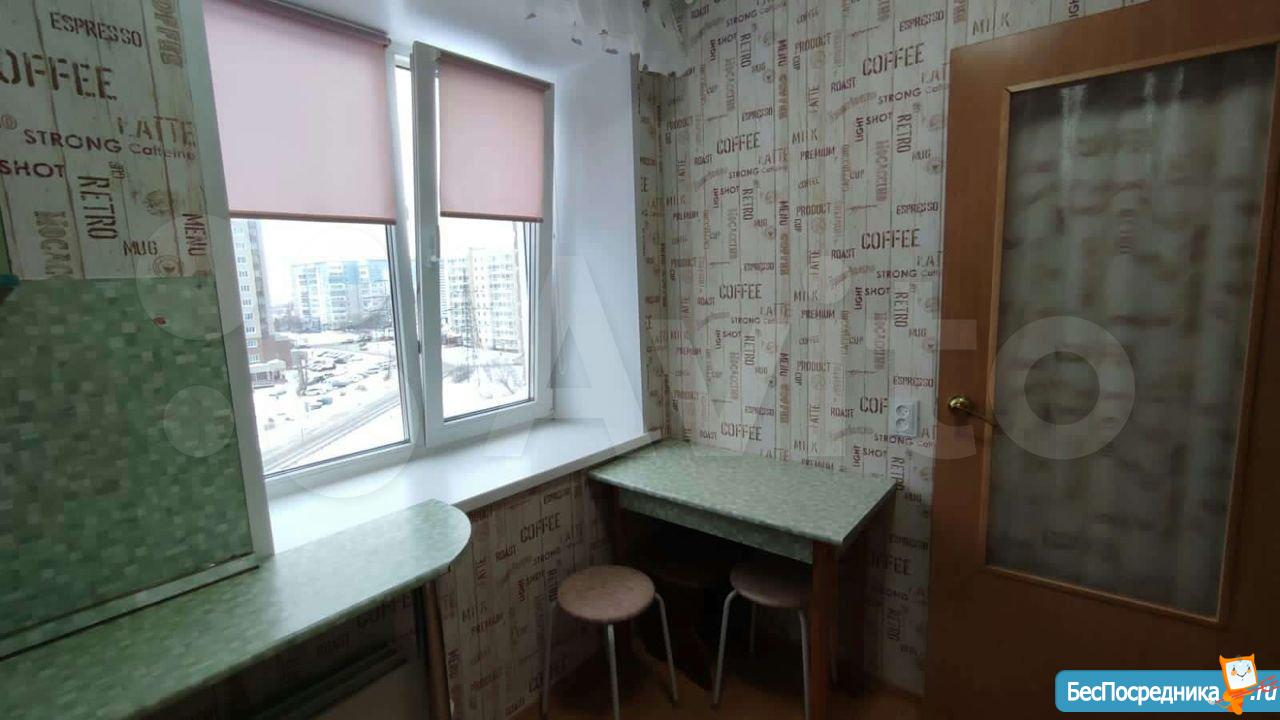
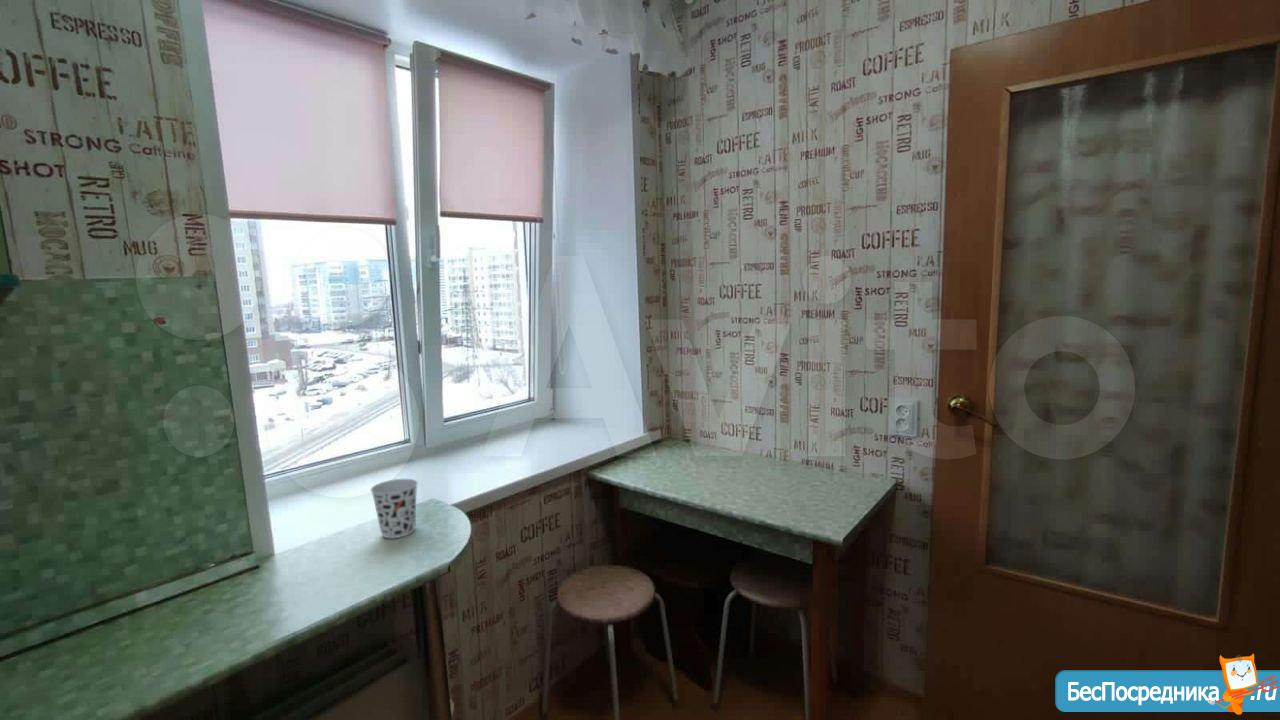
+ cup [370,478,419,539]
